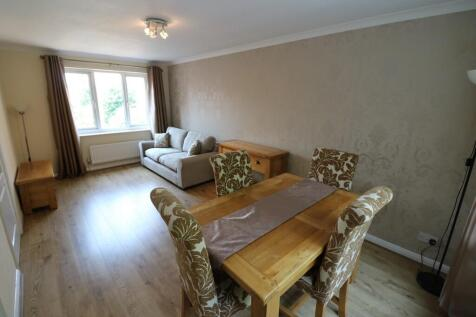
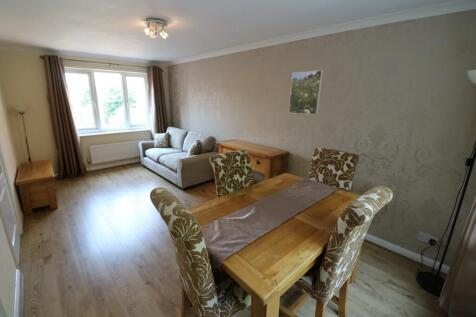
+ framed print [288,69,324,116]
